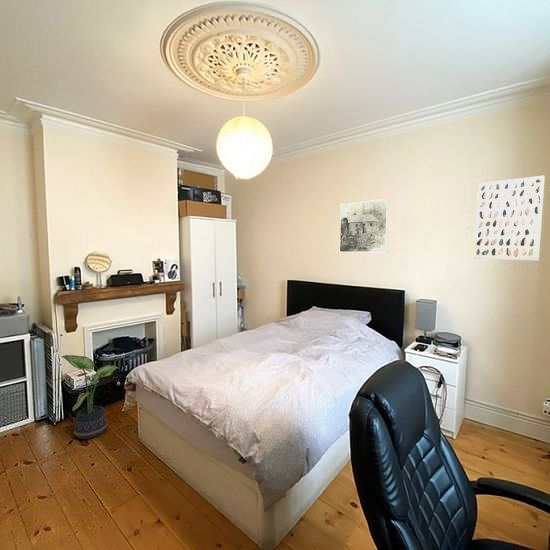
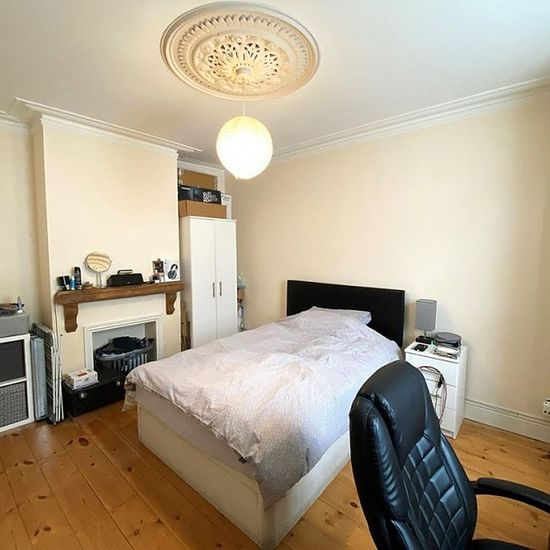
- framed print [339,198,390,253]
- potted plant [60,354,121,440]
- wall art [473,174,546,261]
